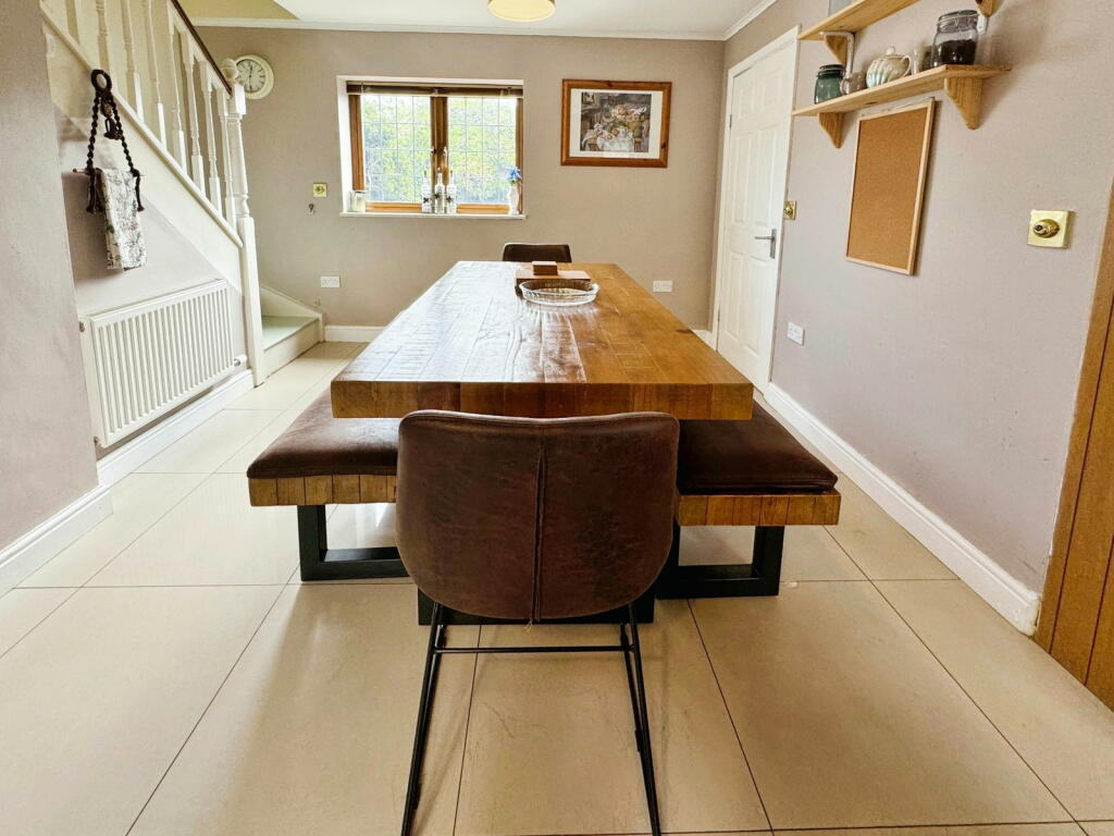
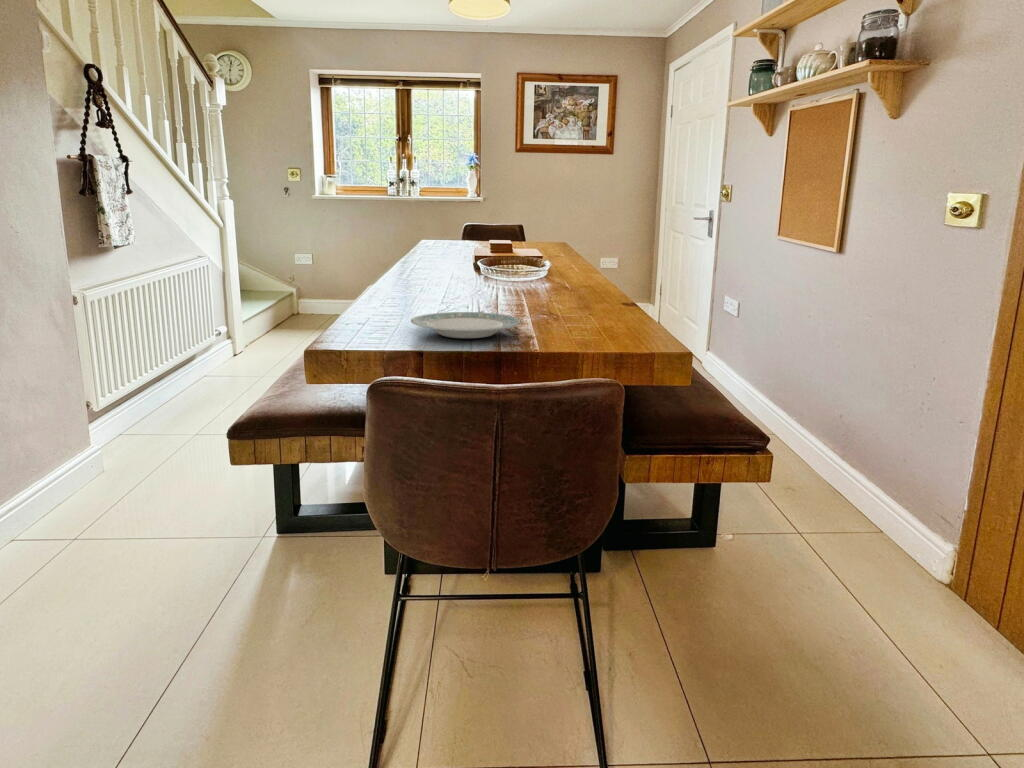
+ plate [410,311,523,339]
